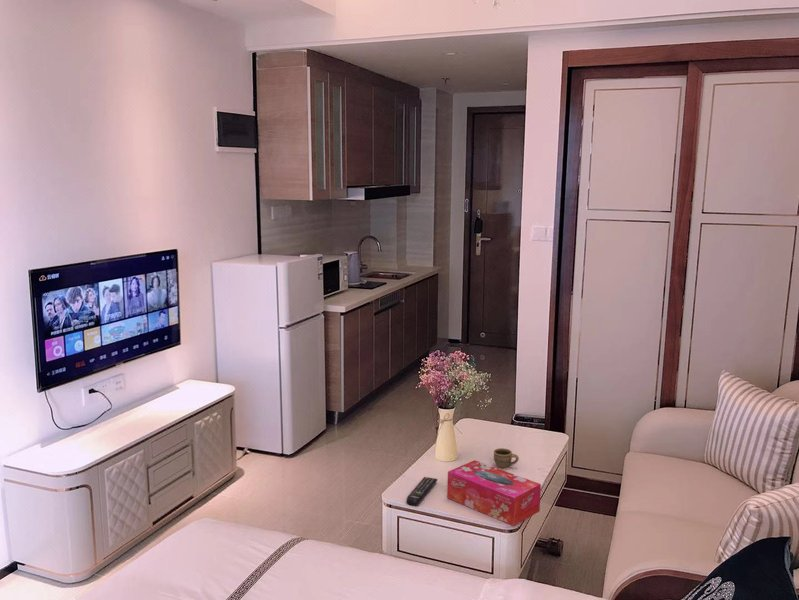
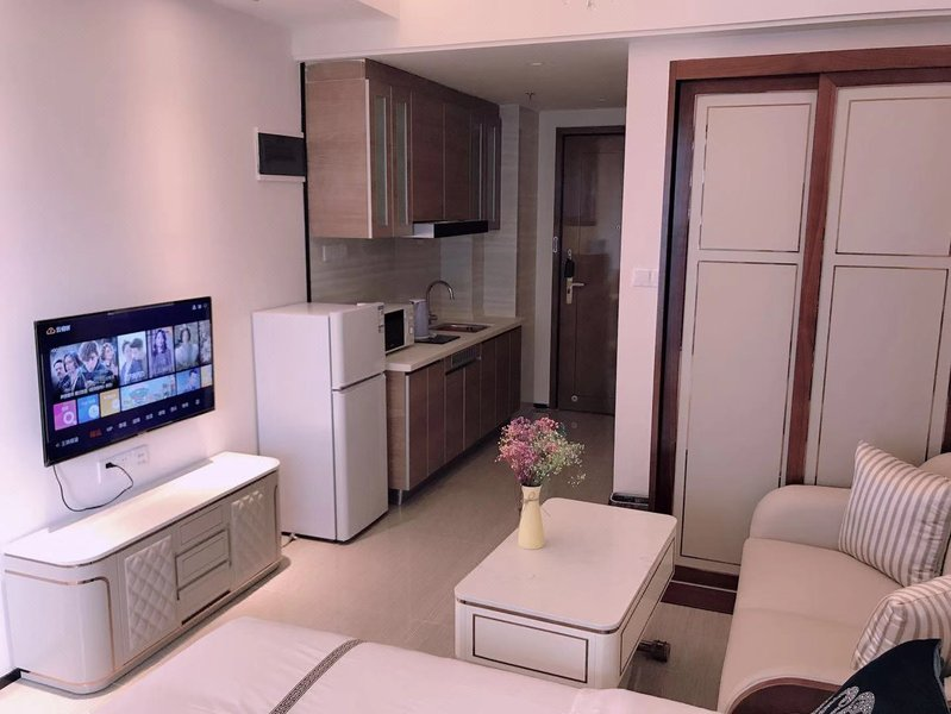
- cup [493,447,520,469]
- remote control [405,476,439,507]
- tissue box [446,459,542,527]
